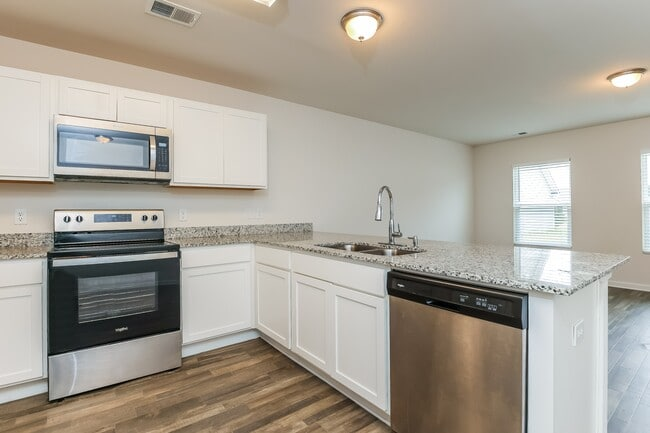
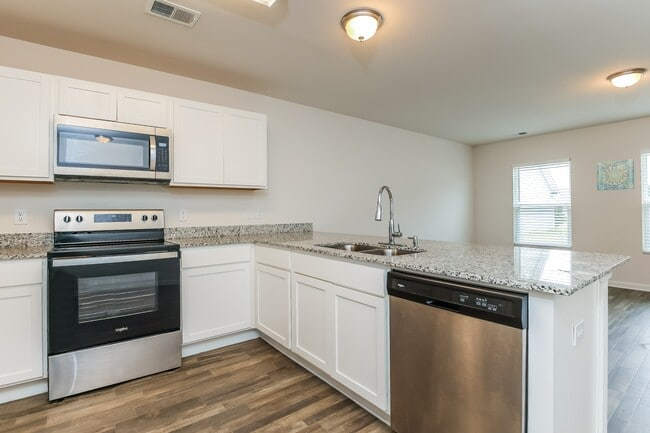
+ wall art [596,158,635,192]
